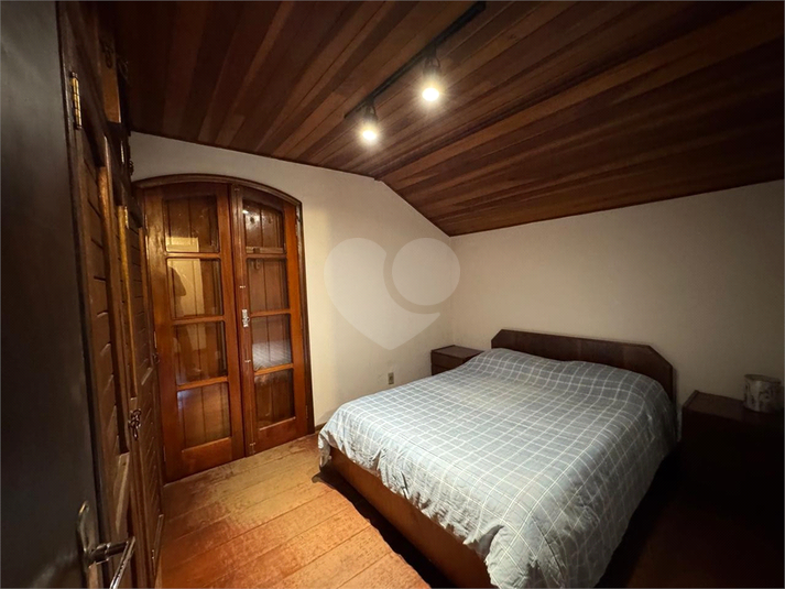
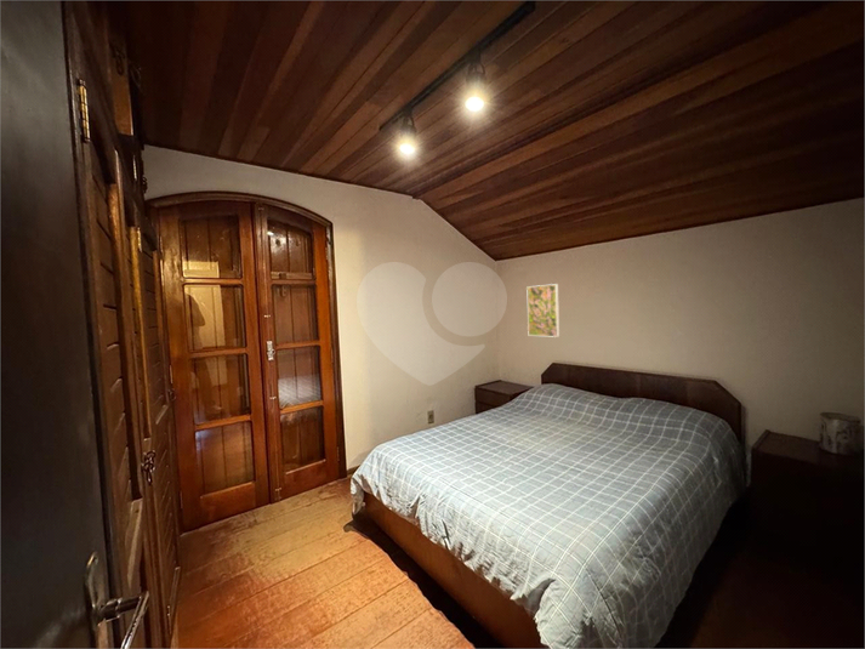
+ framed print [525,283,560,338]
